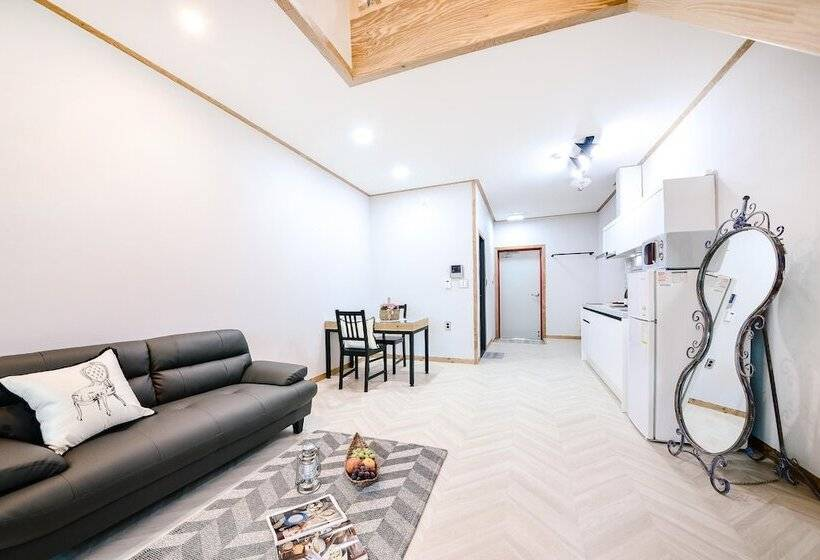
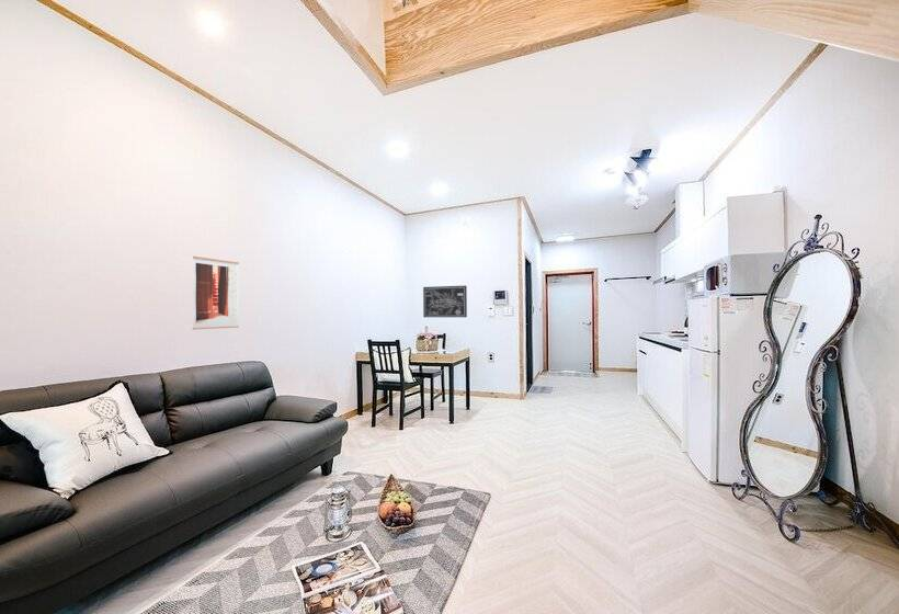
+ wall art [192,255,240,331]
+ wall art [422,285,468,318]
